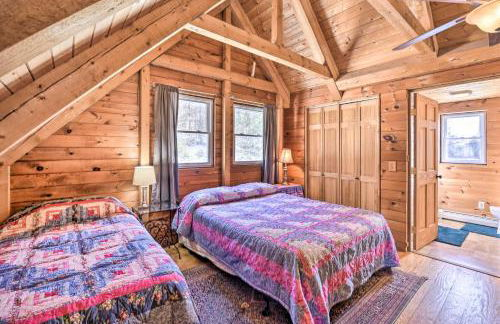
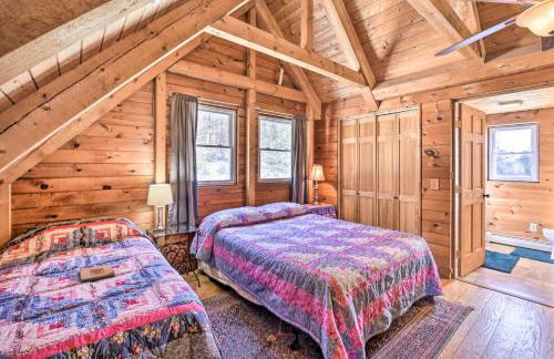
+ wooden plaque [79,264,116,284]
